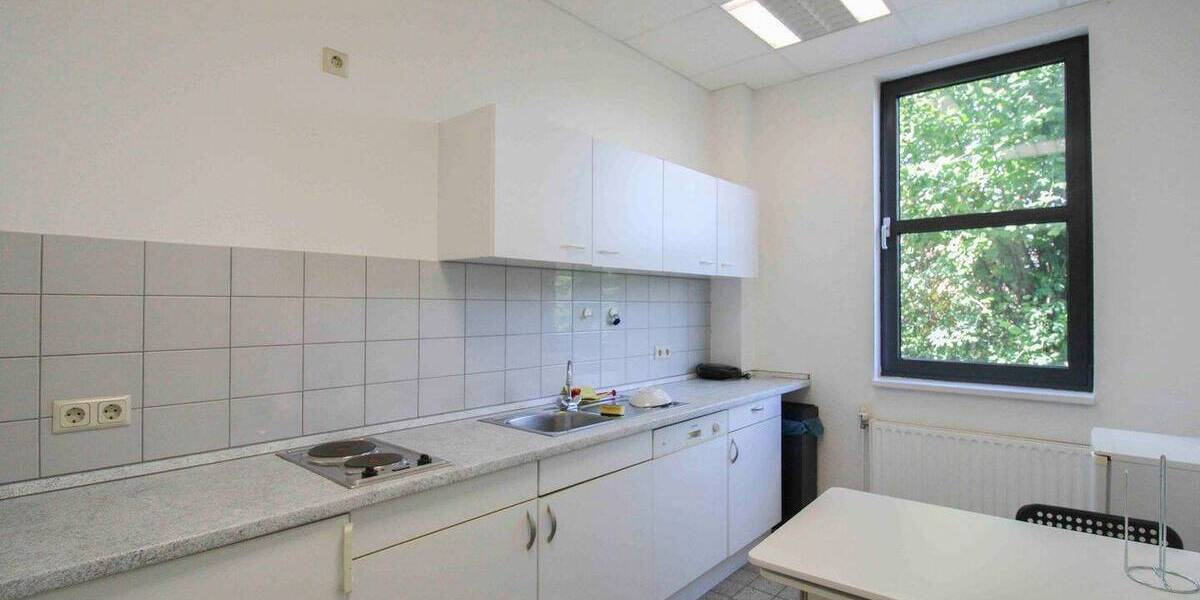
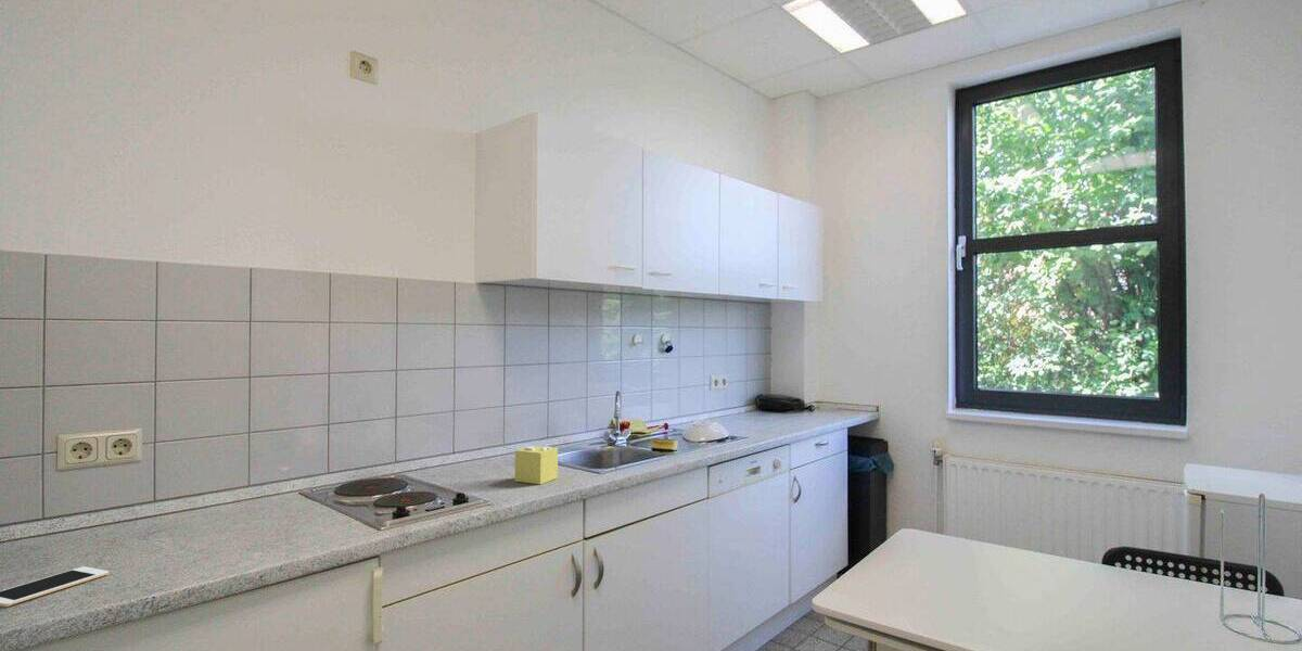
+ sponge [514,445,559,485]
+ cell phone [0,565,110,608]
